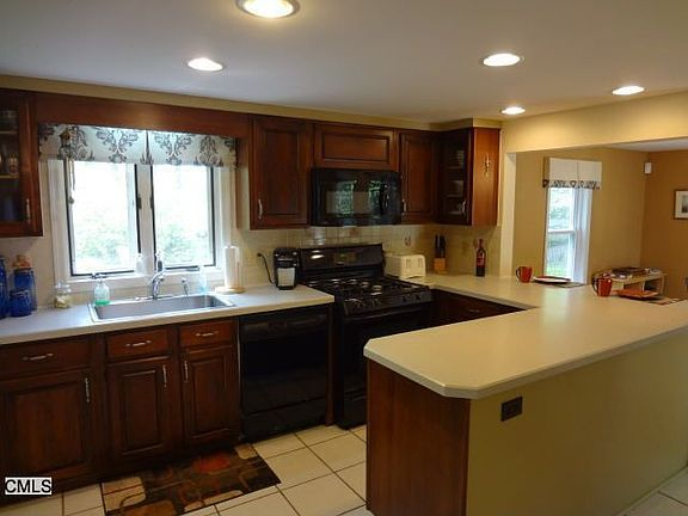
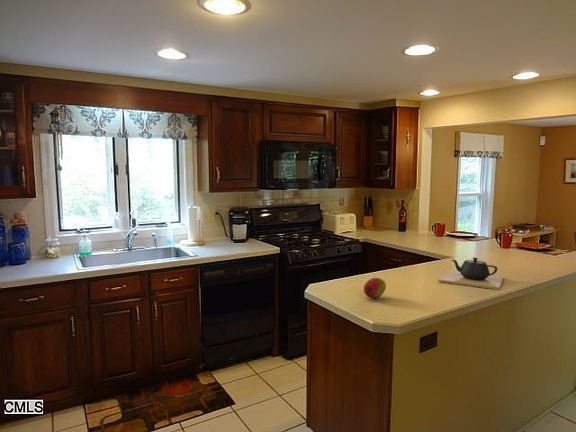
+ teapot [437,257,505,291]
+ fruit [363,277,387,300]
